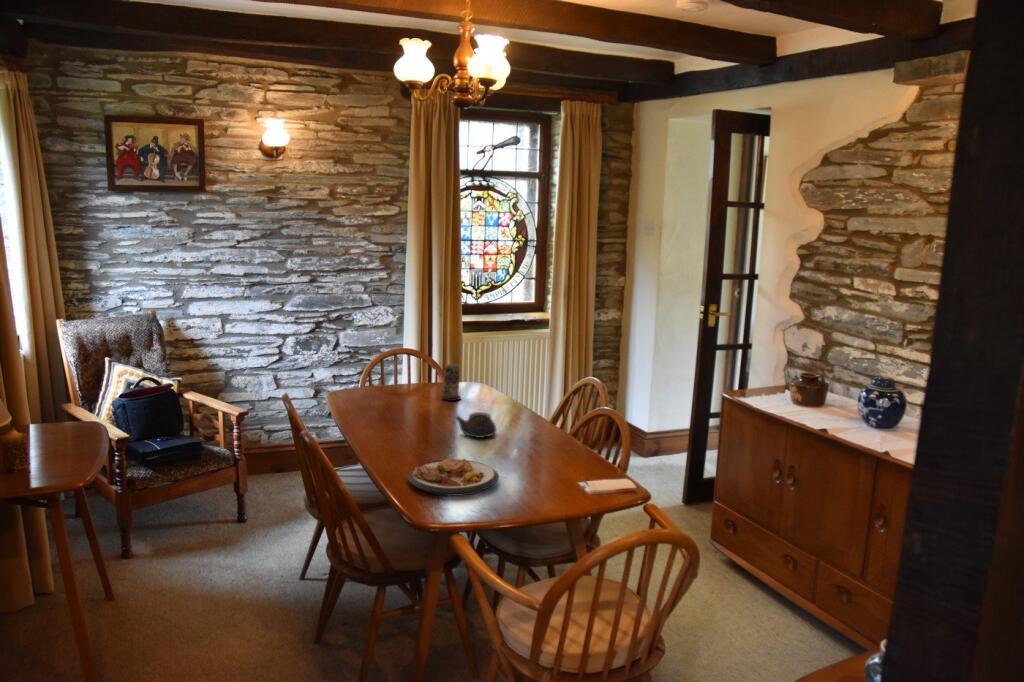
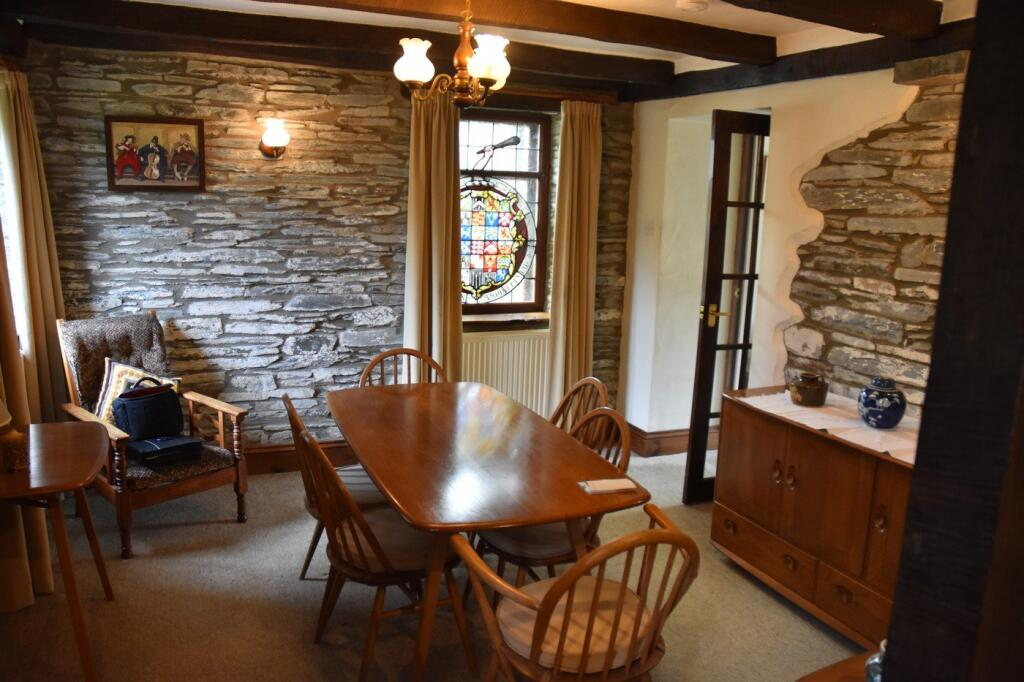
- plate [407,457,500,497]
- teapot [454,411,497,439]
- candle [441,363,462,402]
